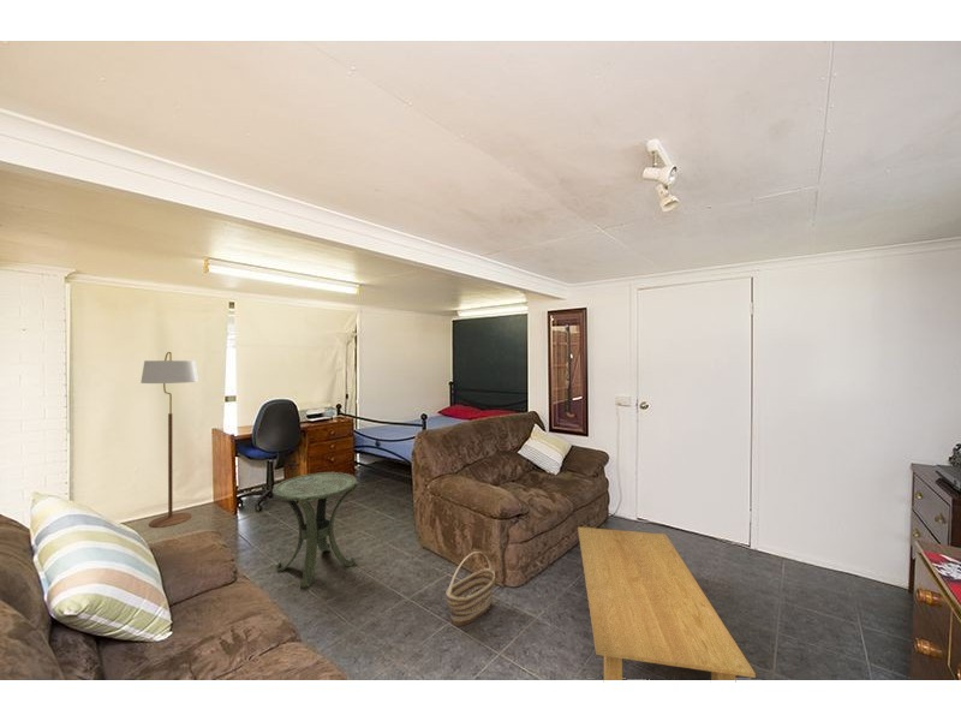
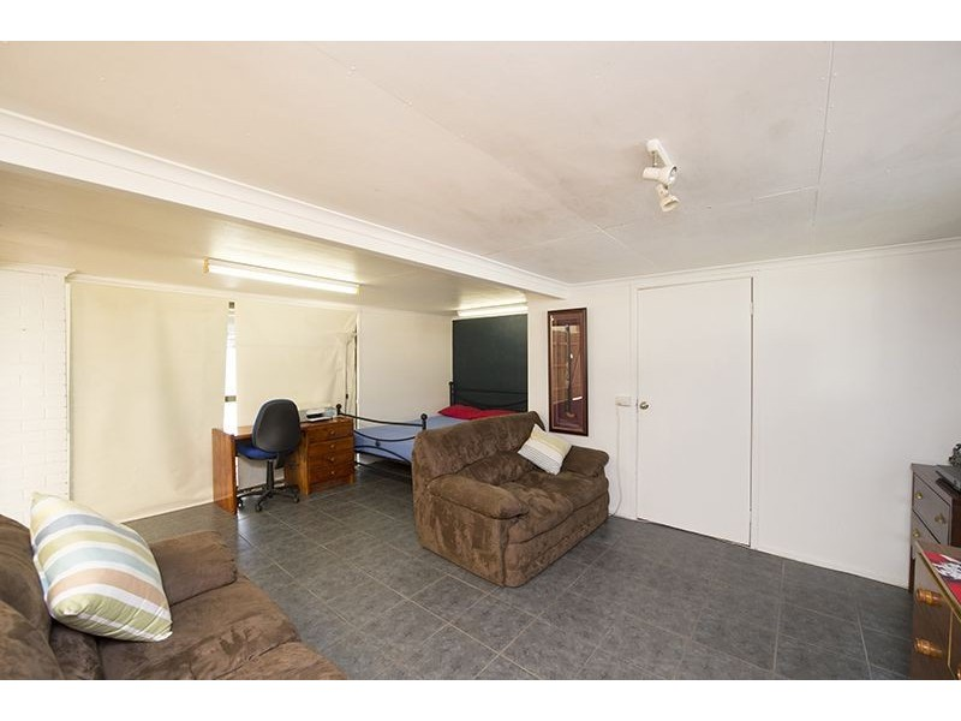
- coffee table [577,526,757,681]
- floor lamp [139,351,199,529]
- side table [271,471,359,589]
- basket [446,550,496,627]
